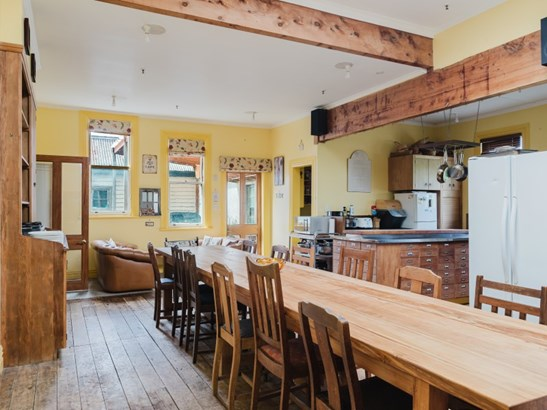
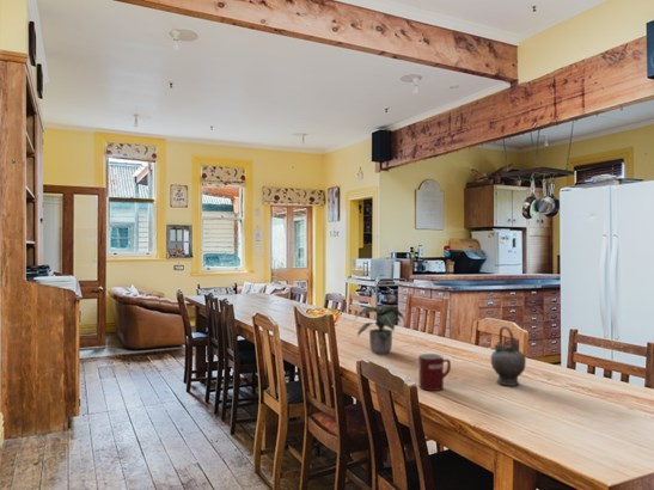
+ potted plant [354,305,405,355]
+ teapot [489,325,527,387]
+ mug [417,353,452,392]
